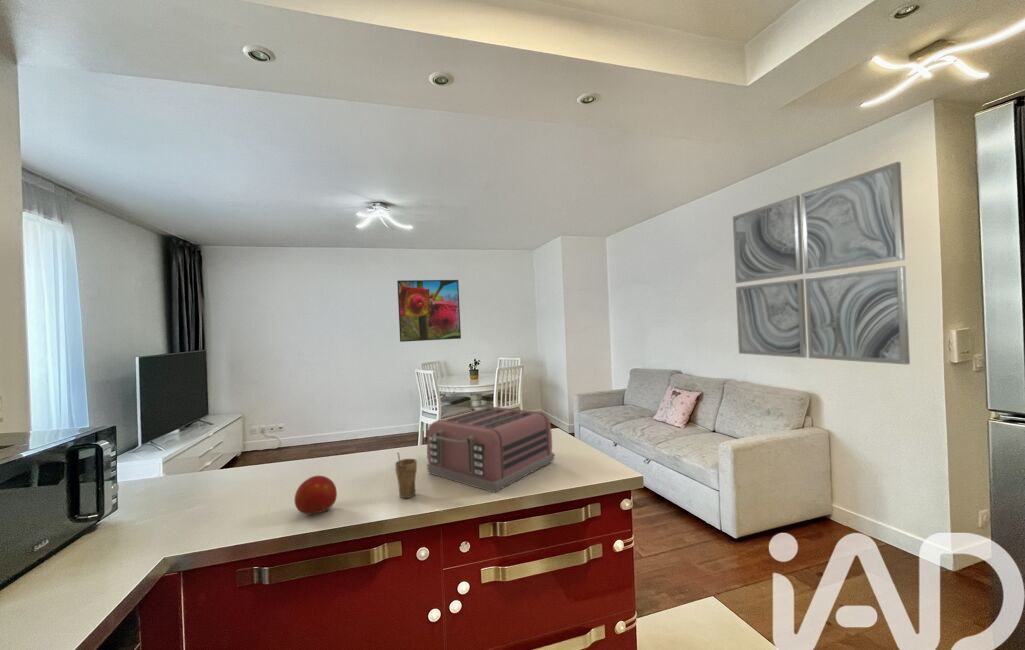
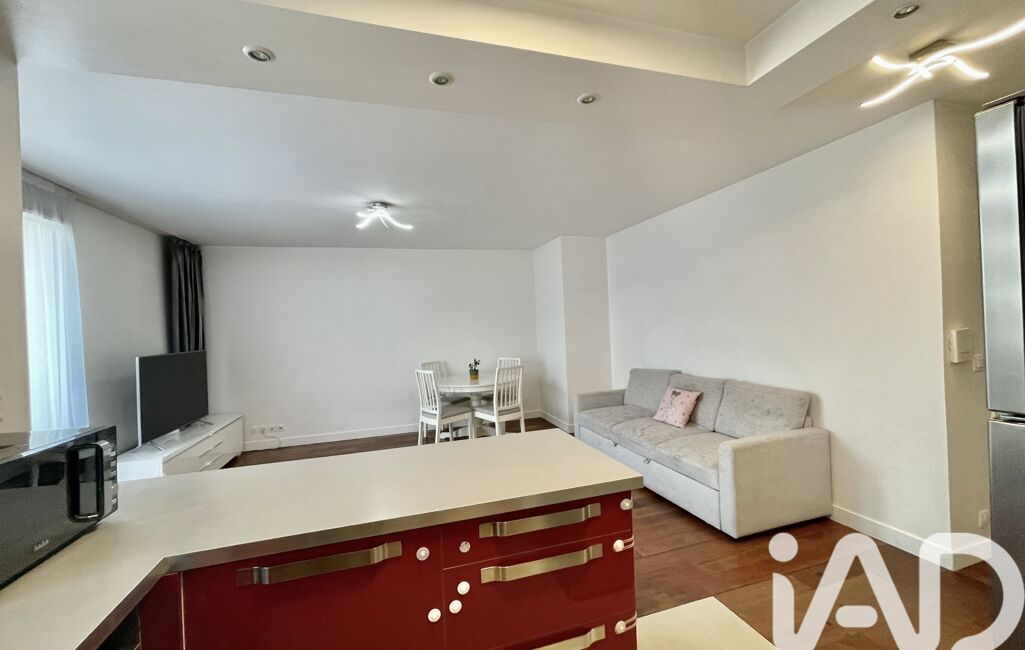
- fruit [294,475,338,516]
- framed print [396,279,462,343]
- toaster [426,405,555,494]
- wall art [732,161,911,366]
- cup [394,451,418,499]
